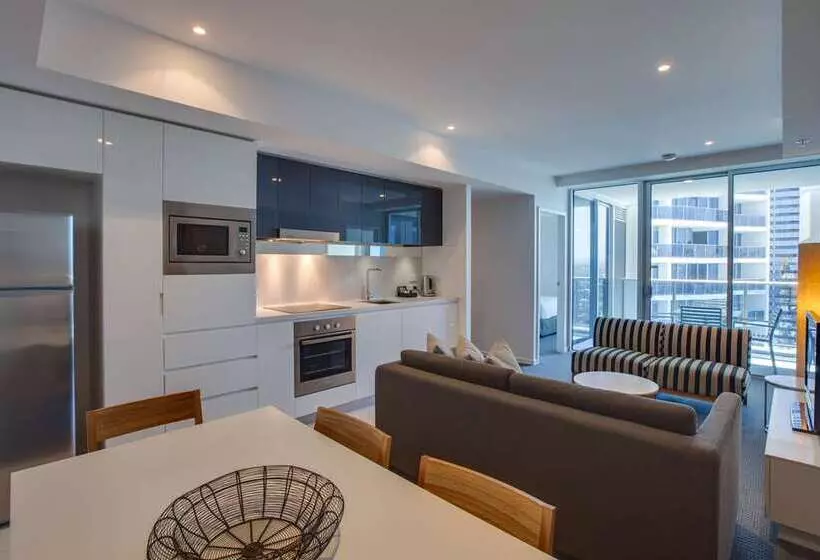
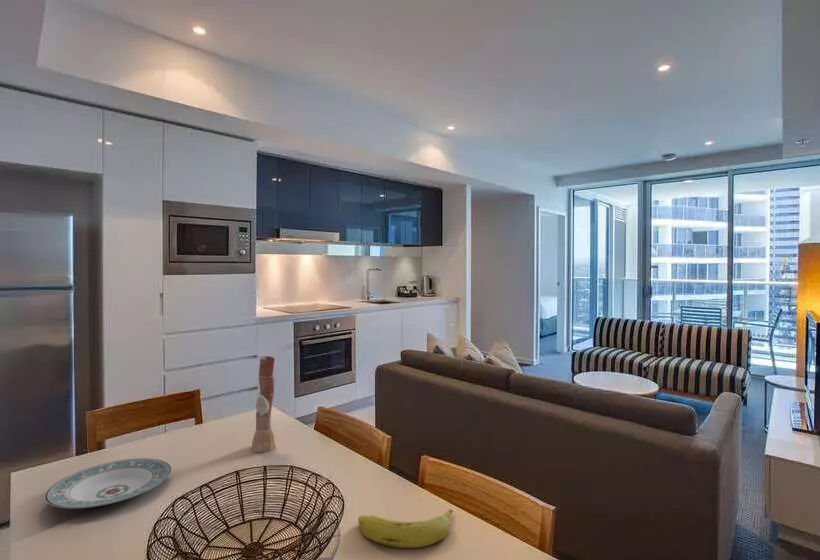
+ fruit [357,509,454,549]
+ vase [251,355,276,453]
+ plate [44,457,172,509]
